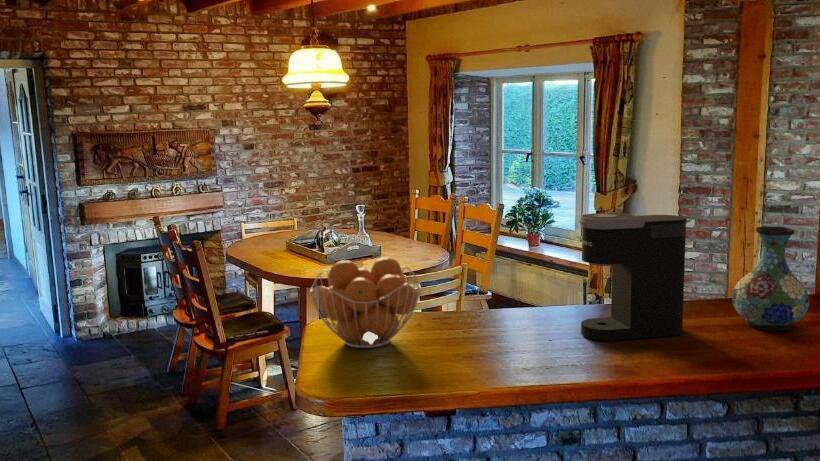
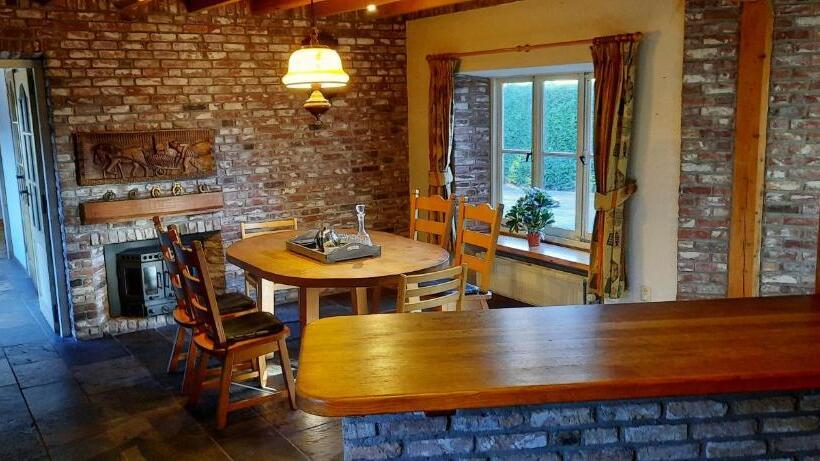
- vase [731,225,810,332]
- fruit basket [309,256,422,349]
- coffee maker [578,211,687,342]
